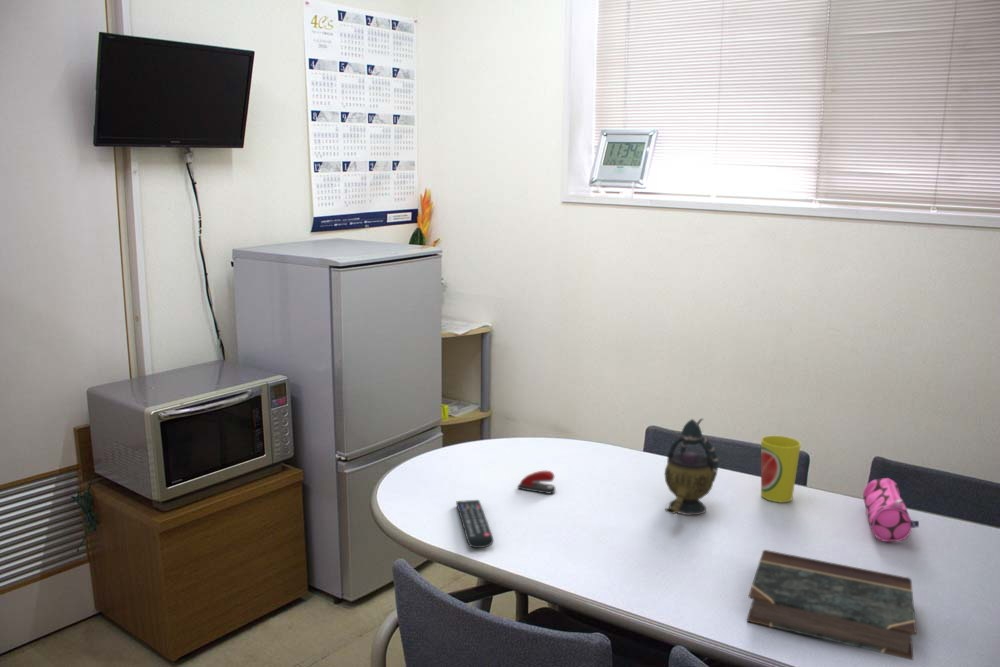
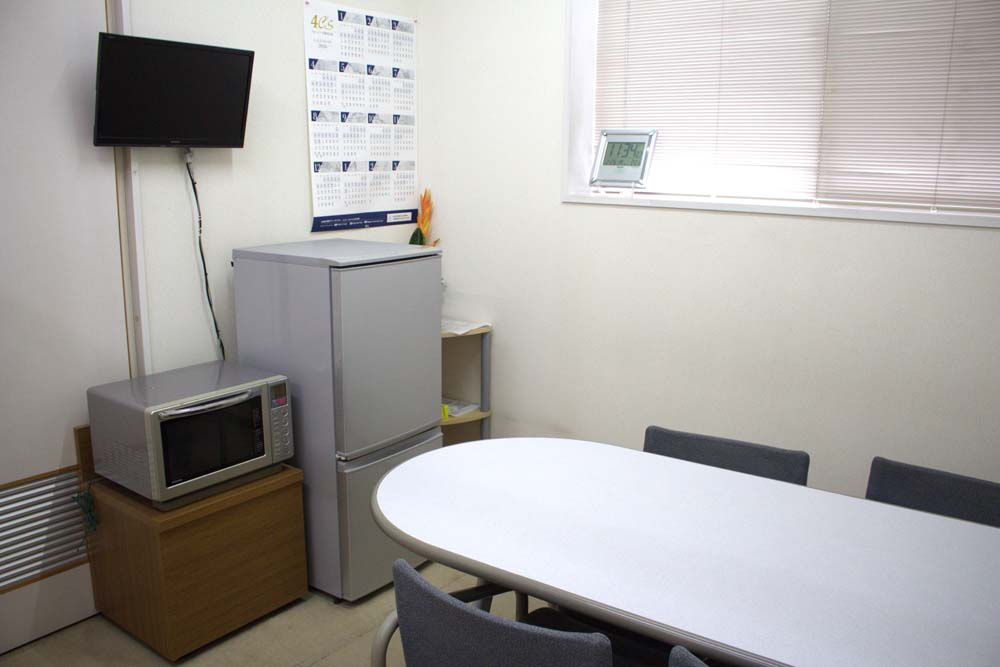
- stapler [517,470,556,495]
- book [746,549,917,661]
- remote control [455,499,494,549]
- teapot [664,418,720,516]
- cup [760,435,802,503]
- pencil case [862,477,920,543]
